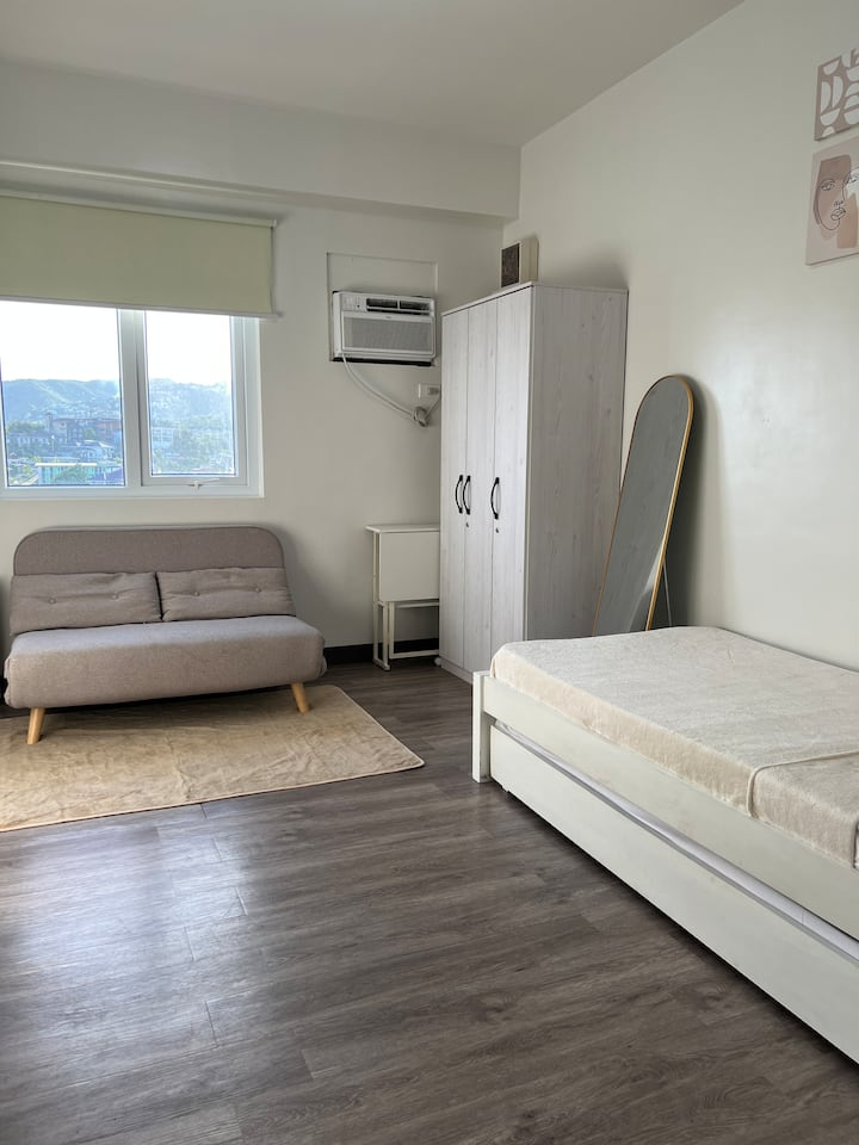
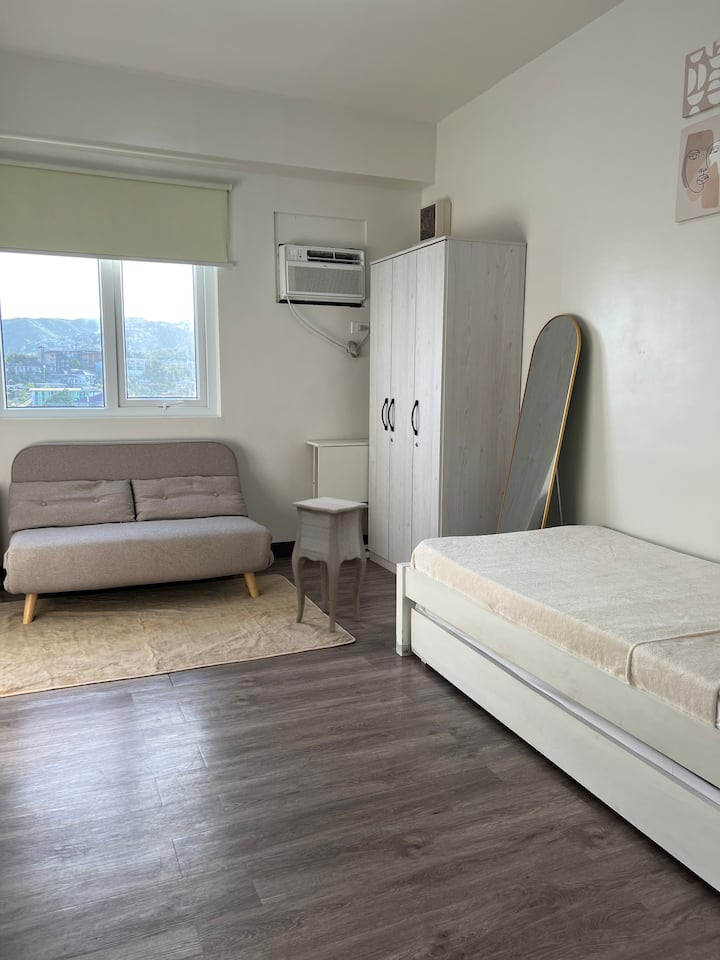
+ side table [286,496,368,633]
